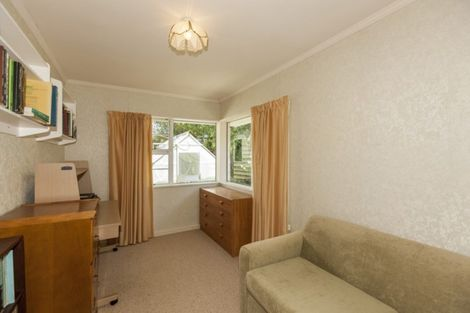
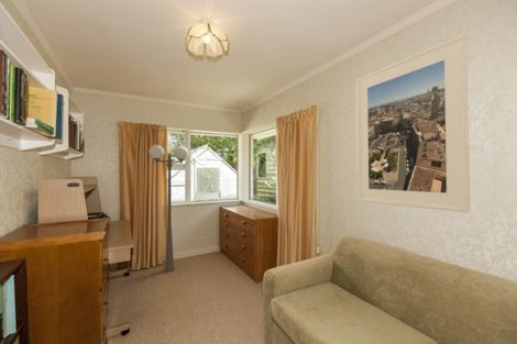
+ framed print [354,33,471,214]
+ floor lamp [147,144,189,273]
